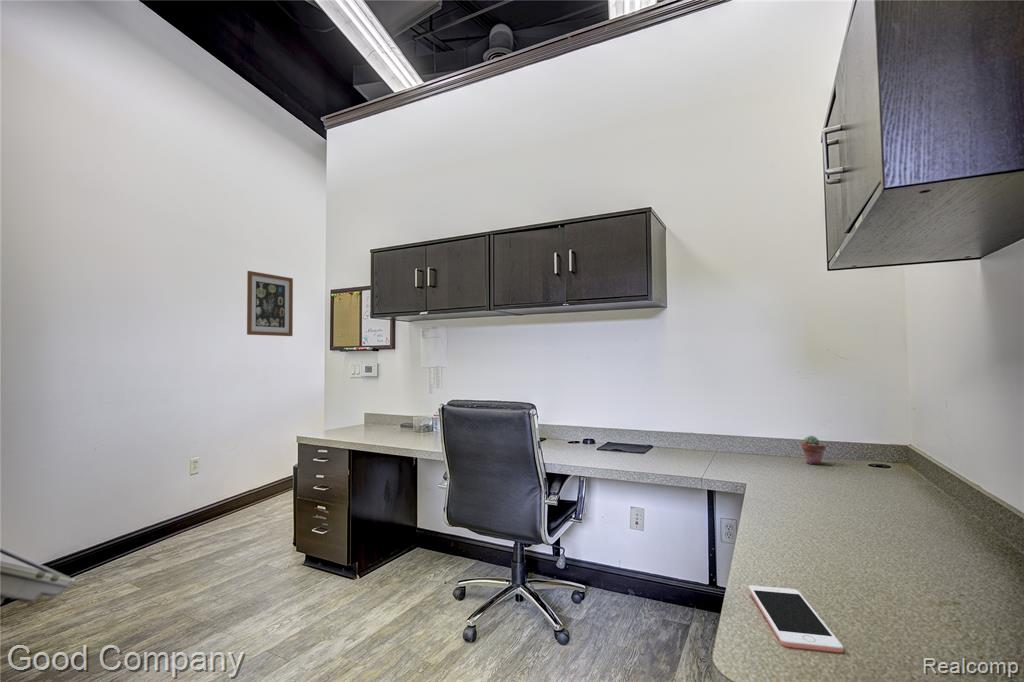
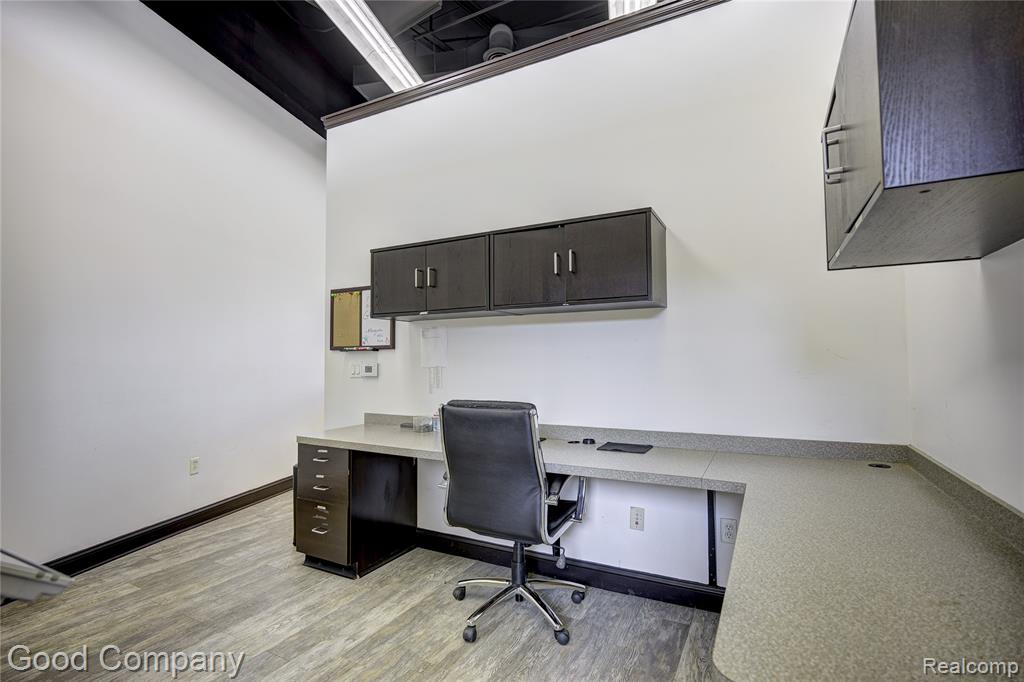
- cell phone [748,585,844,653]
- wall art [246,270,294,337]
- potted succulent [800,435,826,465]
